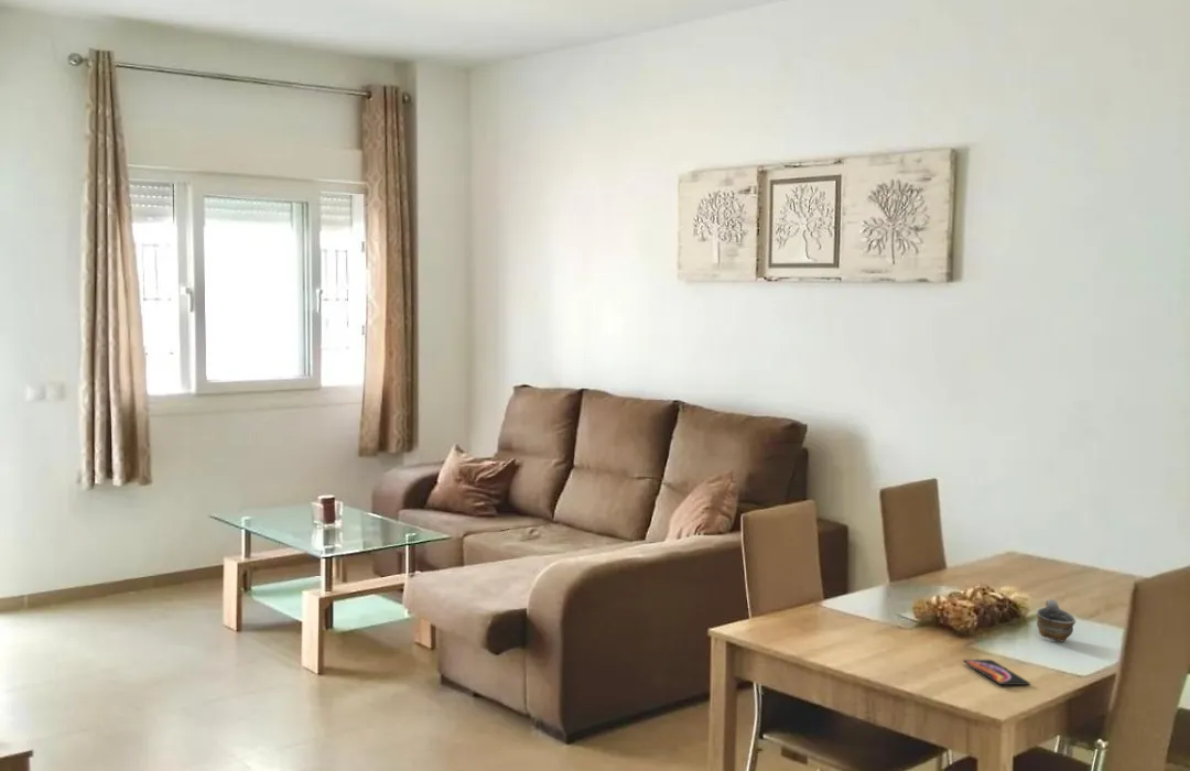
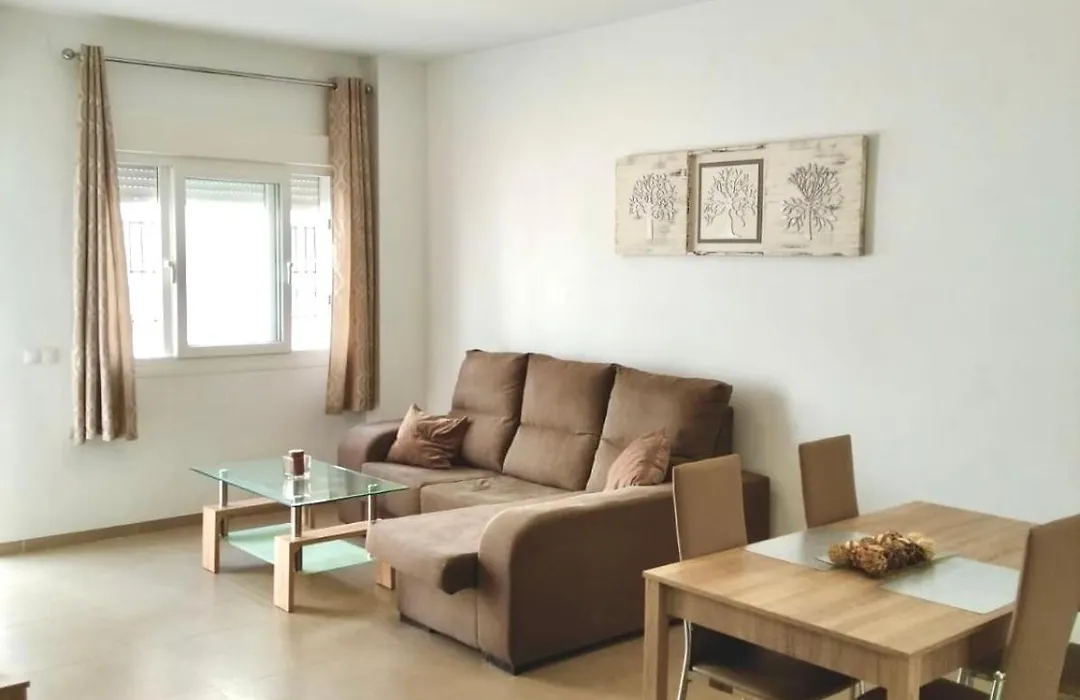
- smartphone [962,659,1031,686]
- cup [1036,598,1077,642]
